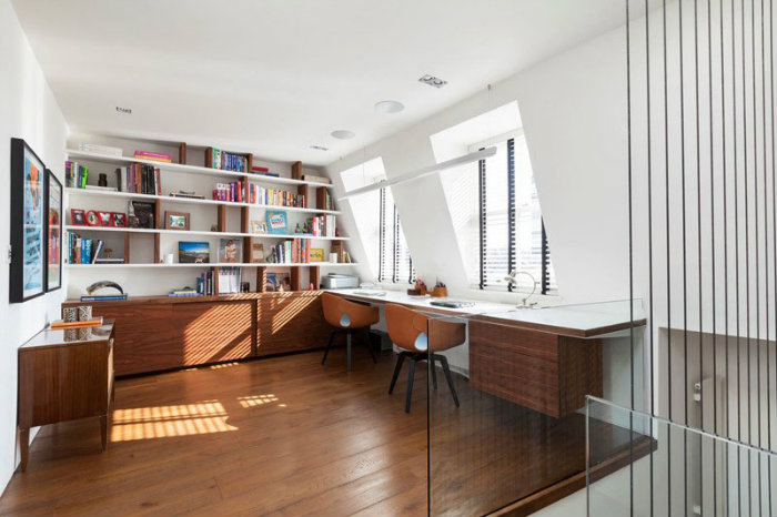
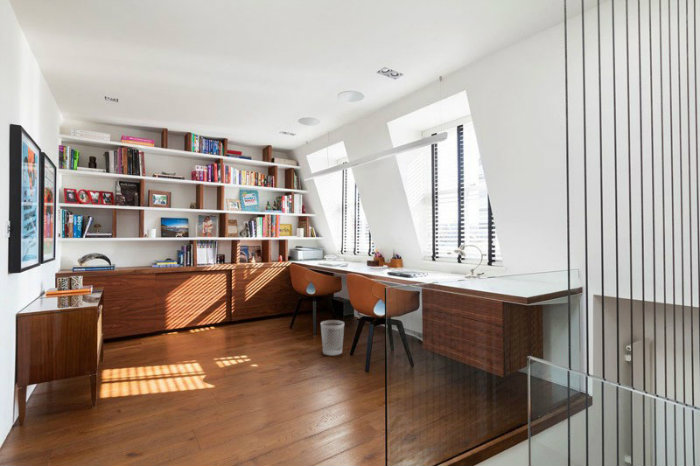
+ wastebasket [320,319,345,356]
